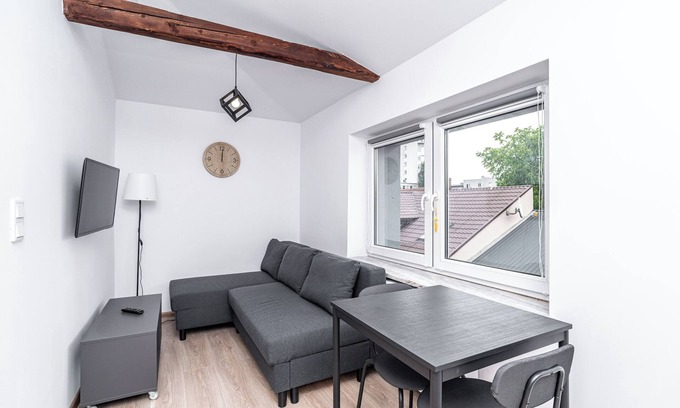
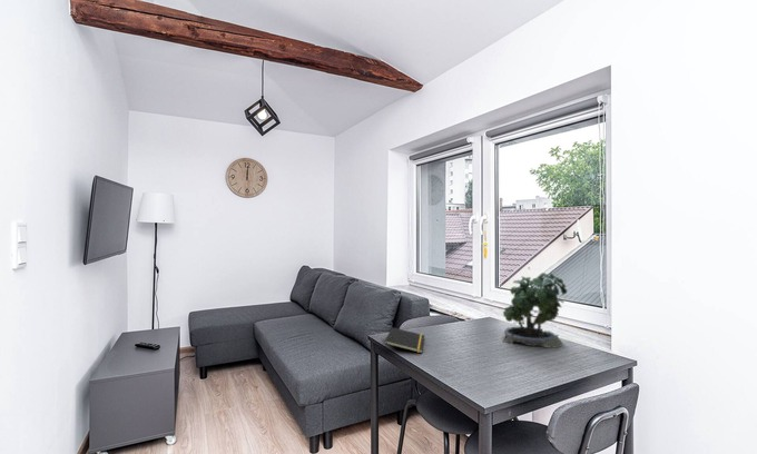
+ potted plant [502,266,568,349]
+ notepad [383,326,425,354]
